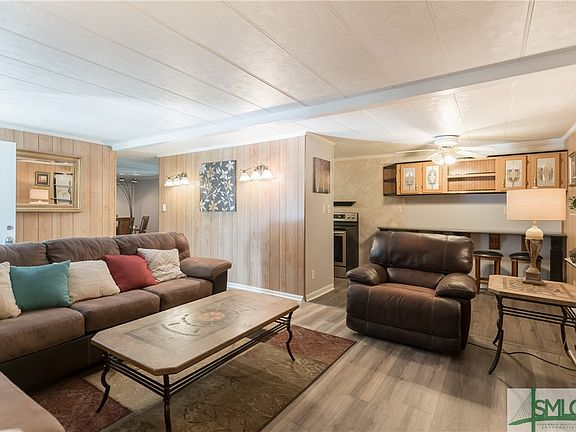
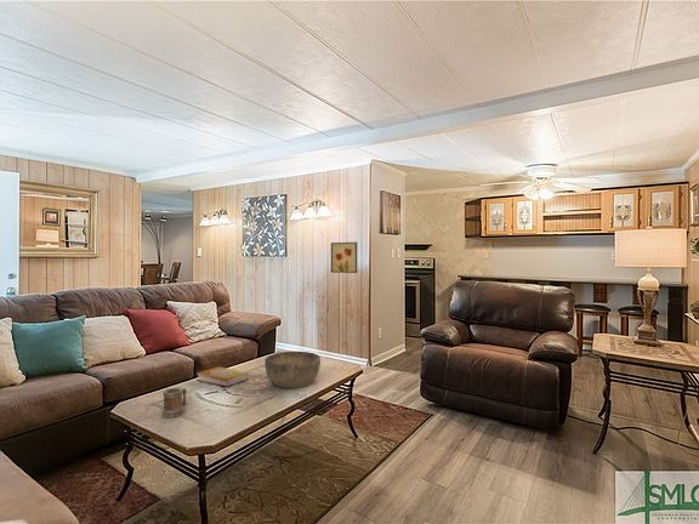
+ bowl [263,351,322,389]
+ mug [161,387,188,418]
+ book [197,366,249,388]
+ wall art [330,241,358,274]
